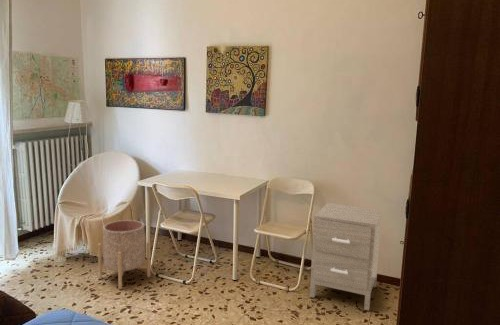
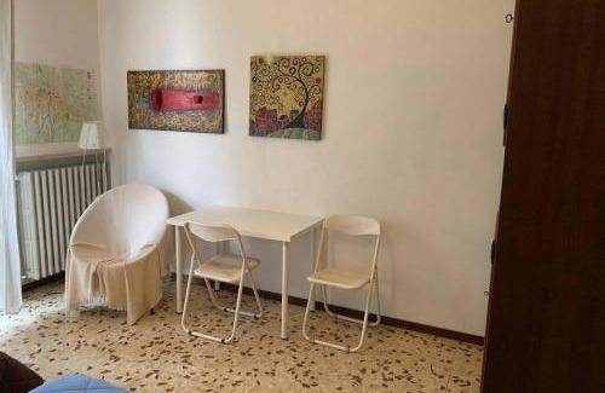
- nightstand [309,202,383,312]
- planter [97,219,151,290]
